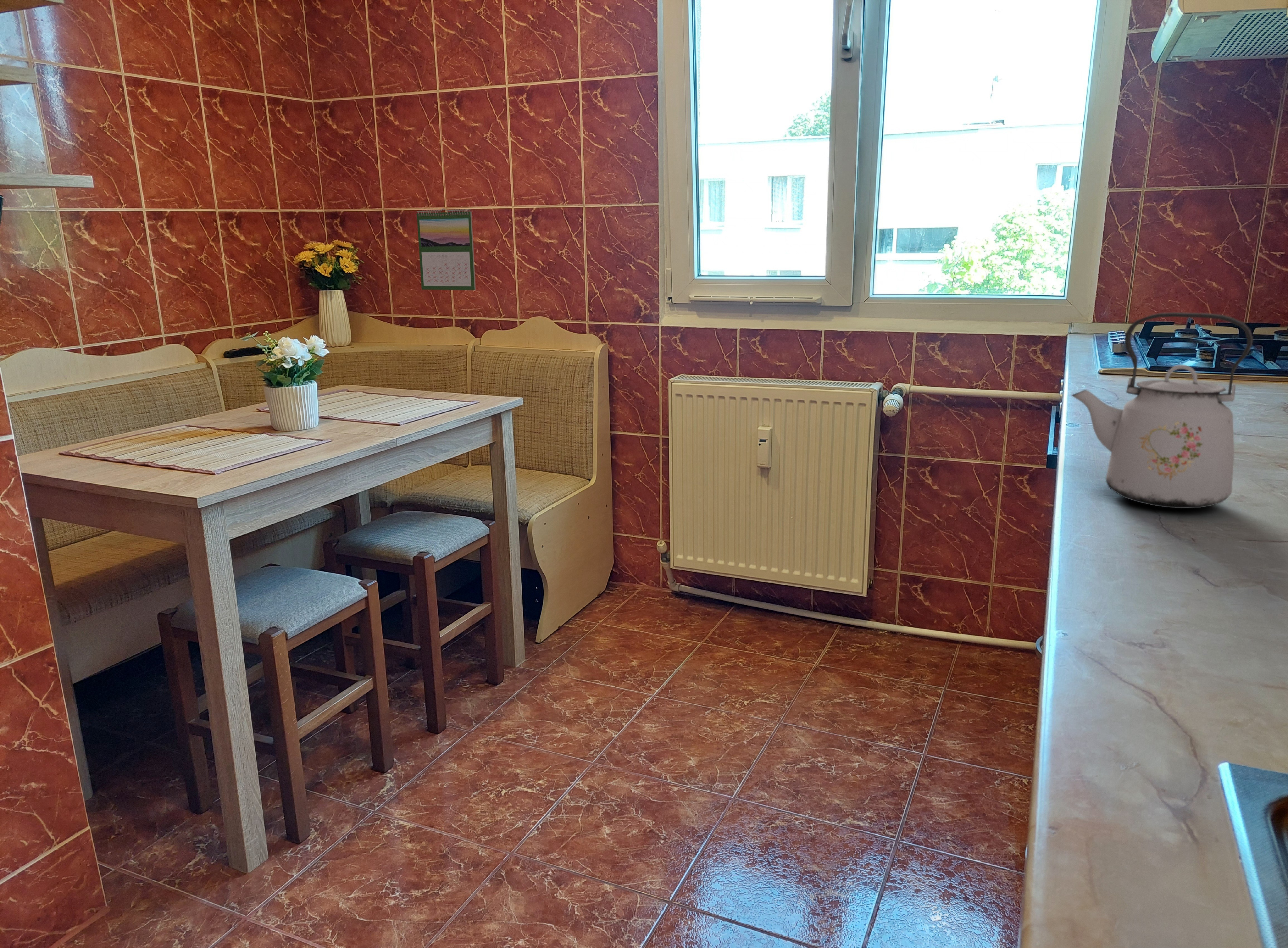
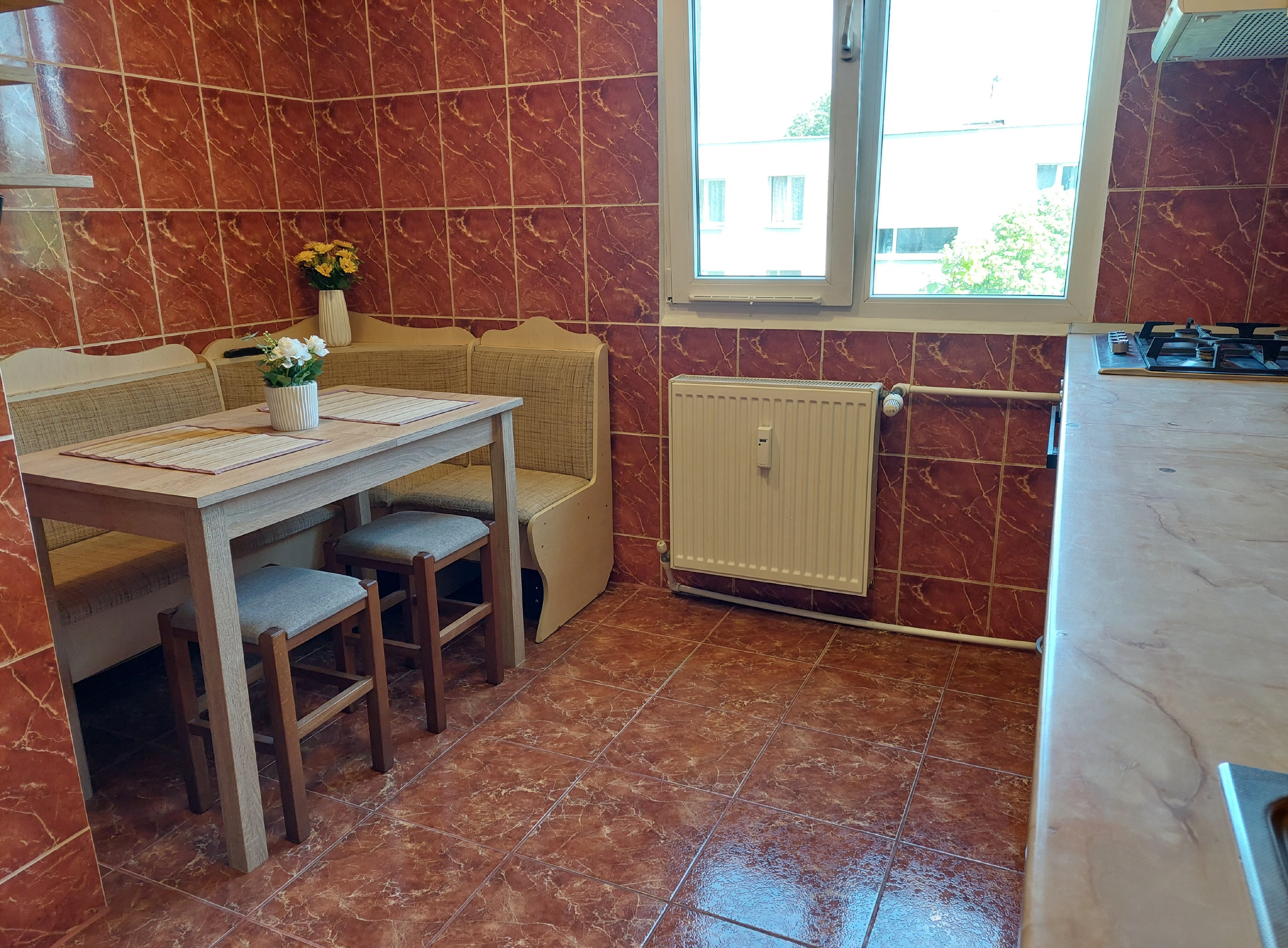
- calendar [416,208,476,291]
- kettle [1071,312,1253,508]
